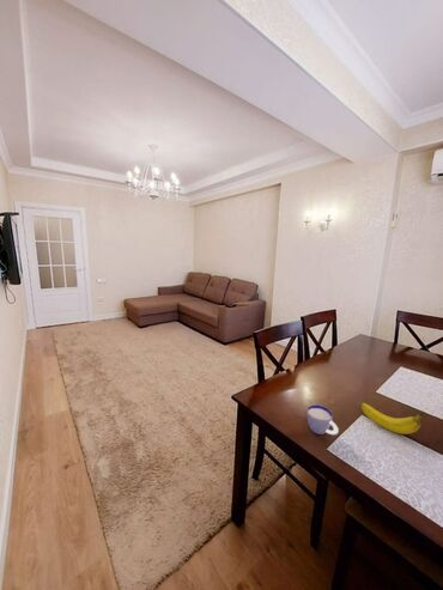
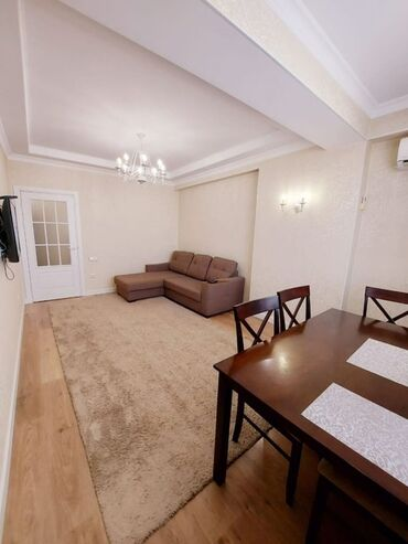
- fruit [360,402,425,436]
- cup [307,403,340,436]
